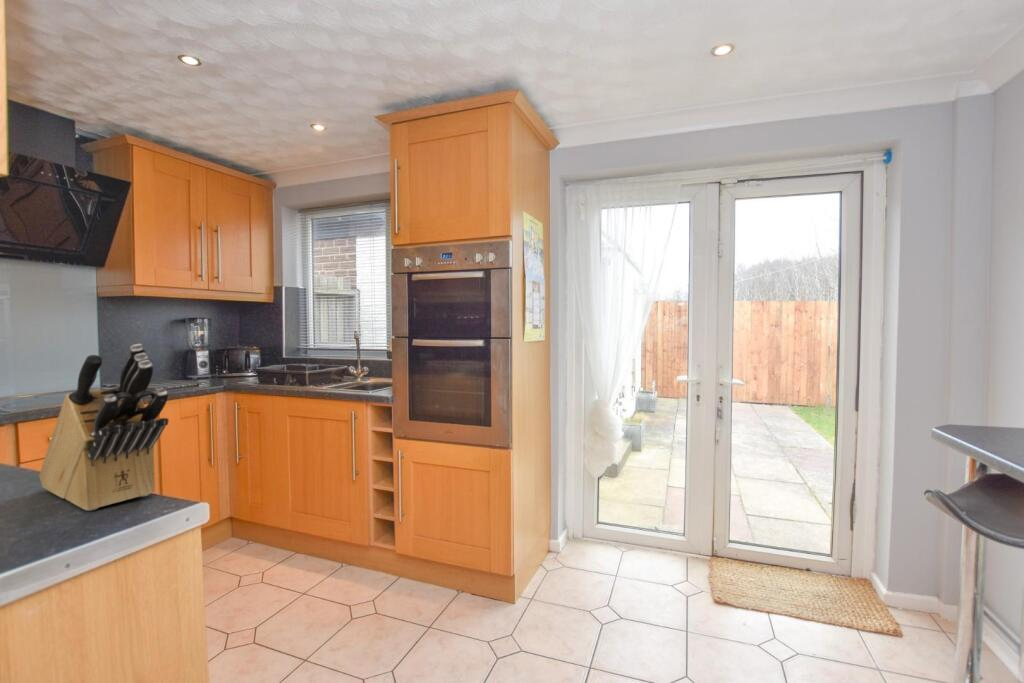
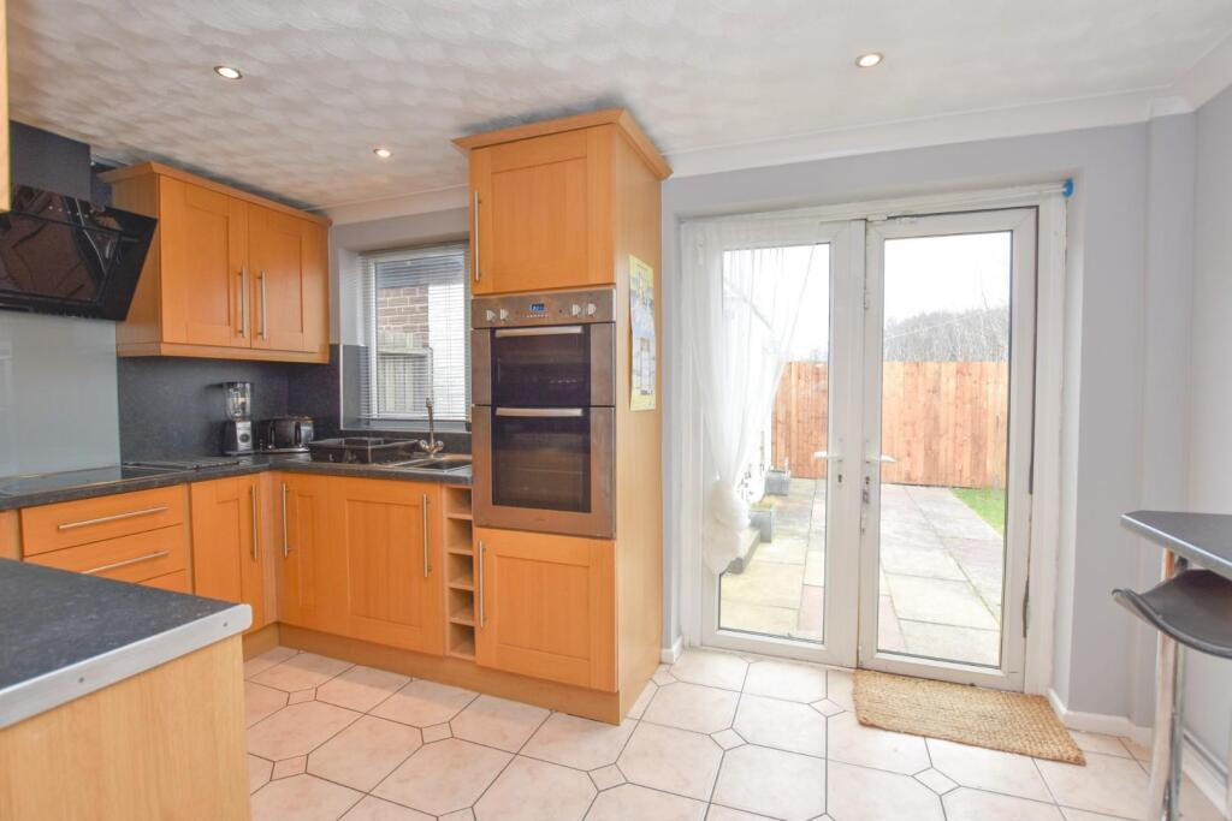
- knife block [38,343,169,512]
